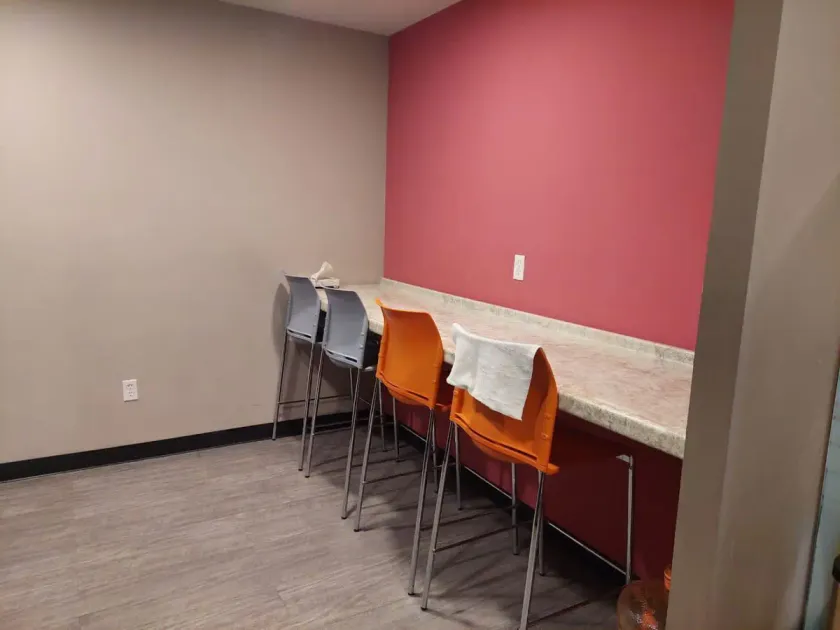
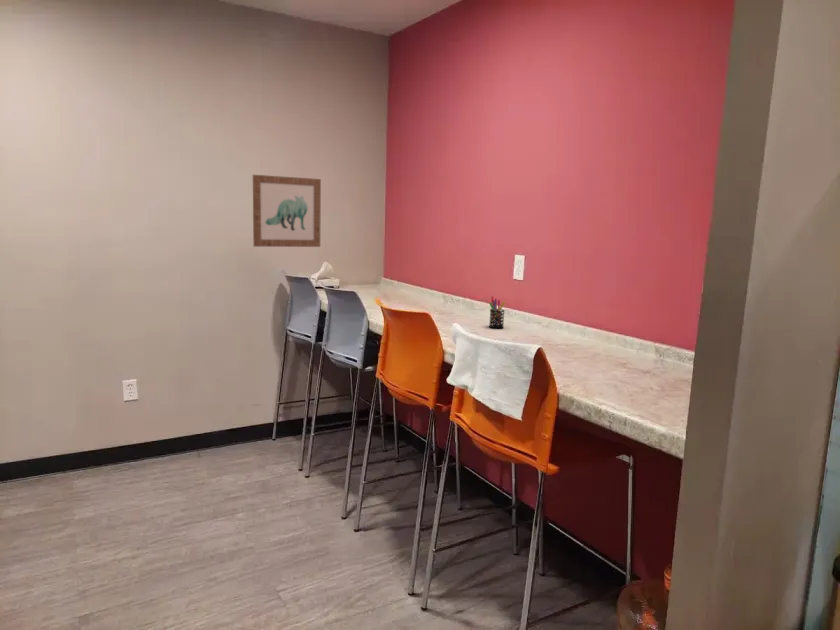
+ pen holder [488,296,506,329]
+ wall art [252,174,322,248]
